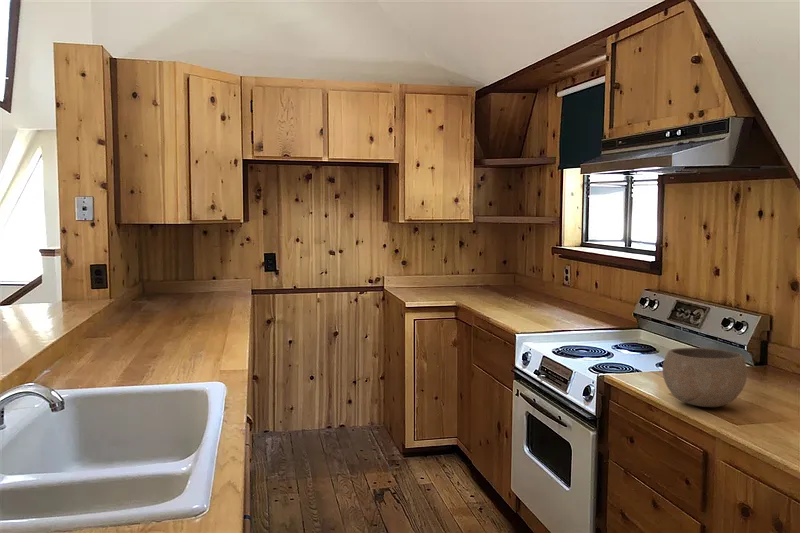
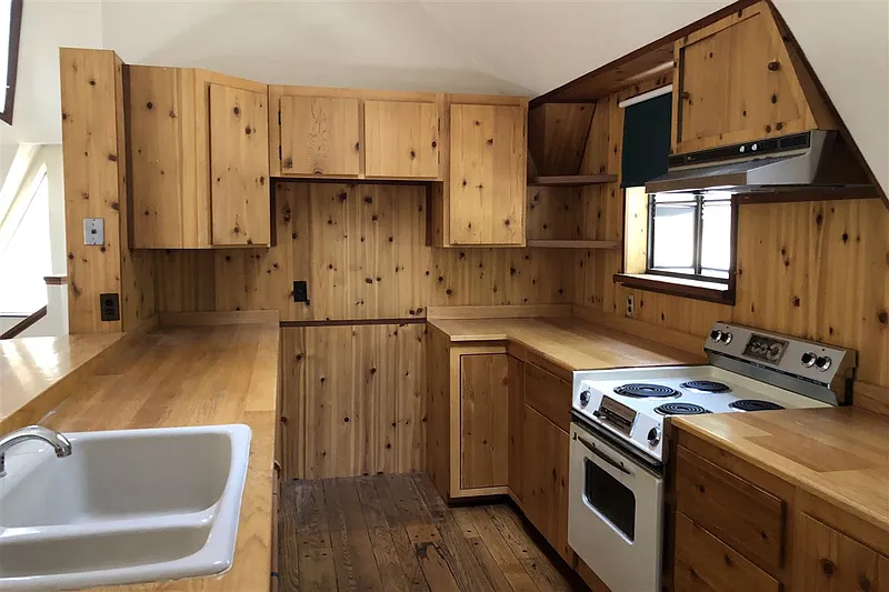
- bowl [661,347,748,408]
